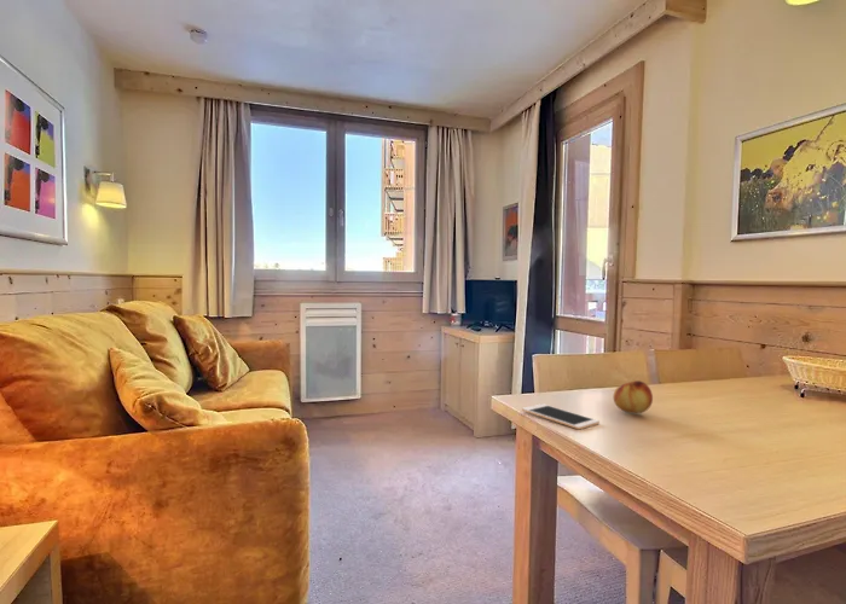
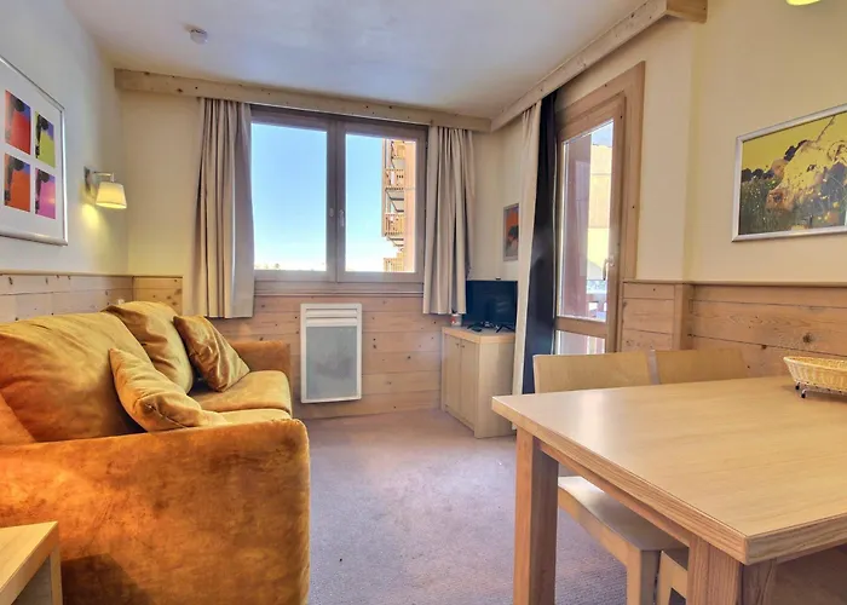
- fruit [613,379,654,414]
- cell phone [521,402,601,430]
